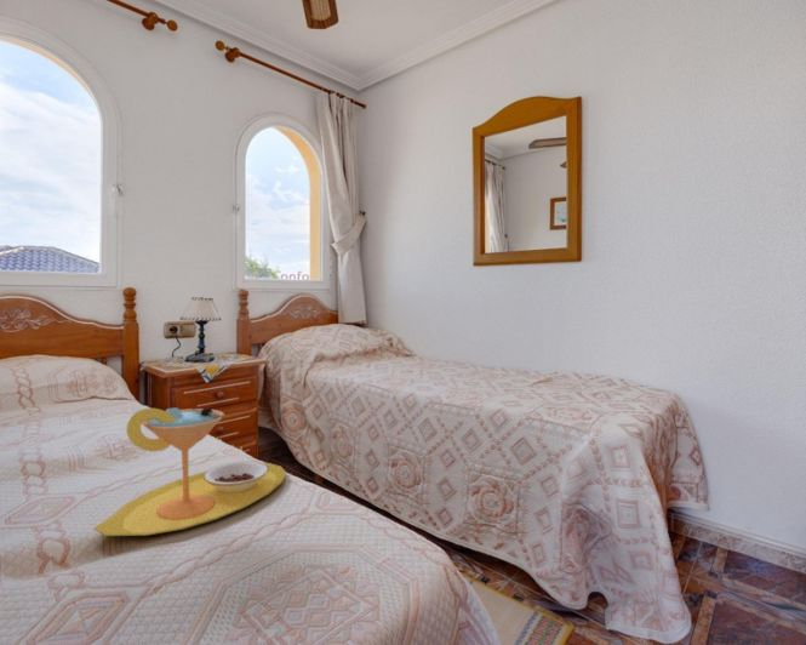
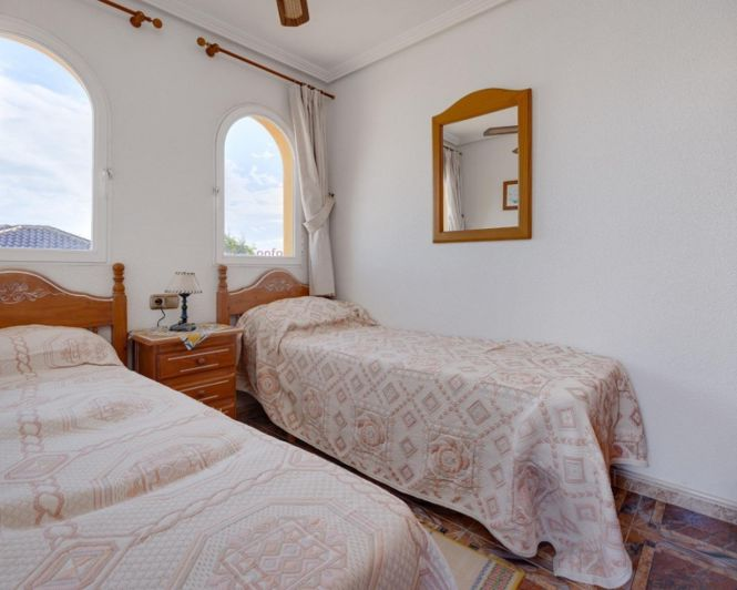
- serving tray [92,406,287,537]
